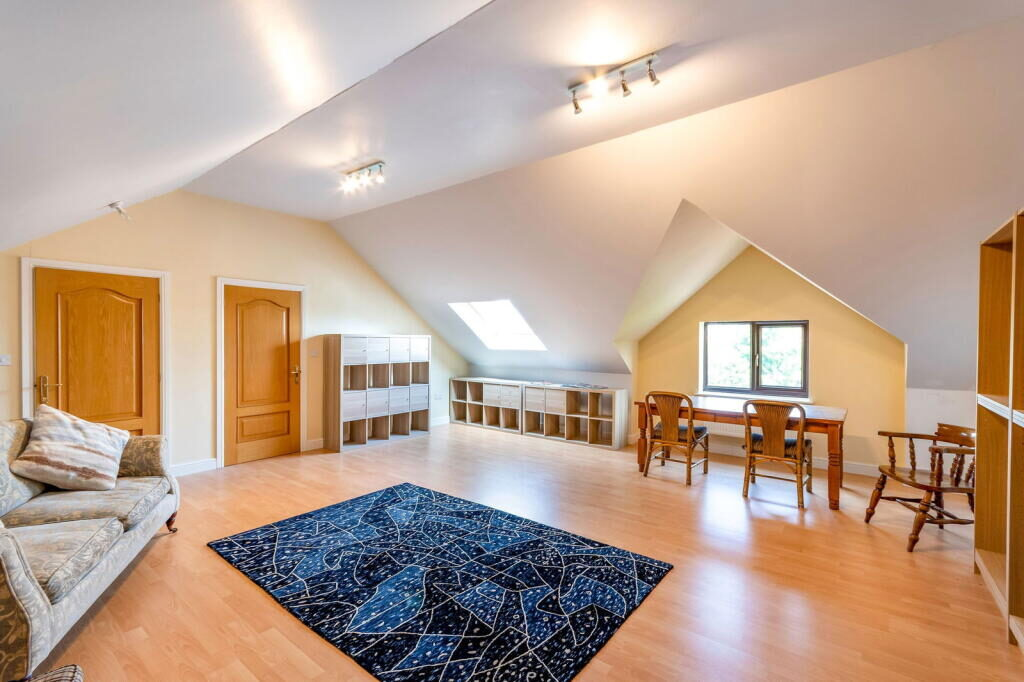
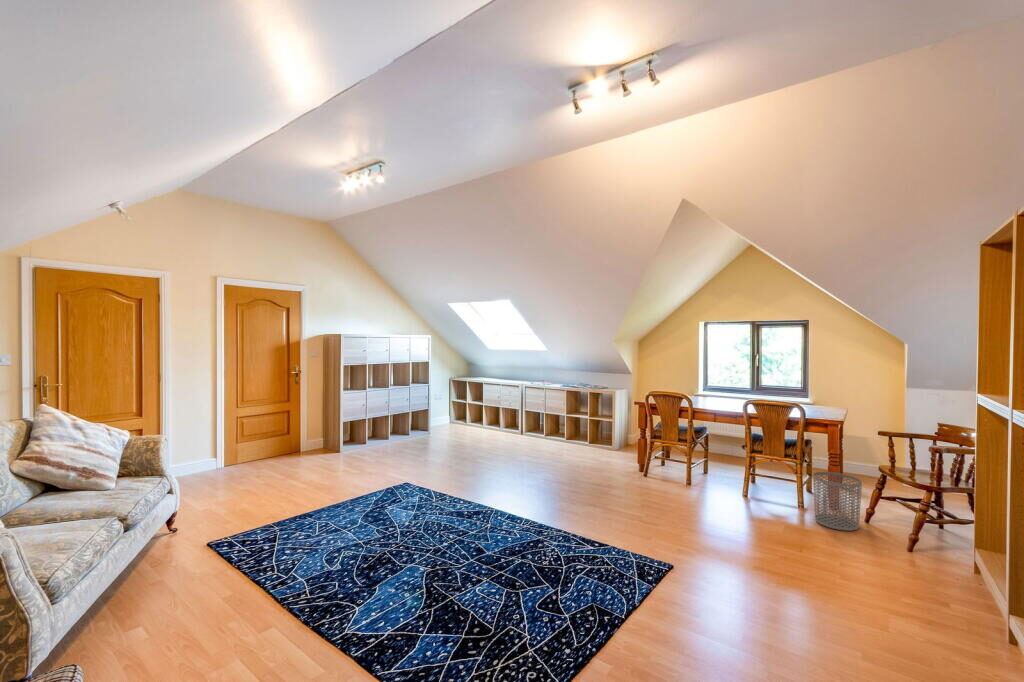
+ waste bin [812,471,863,532]
